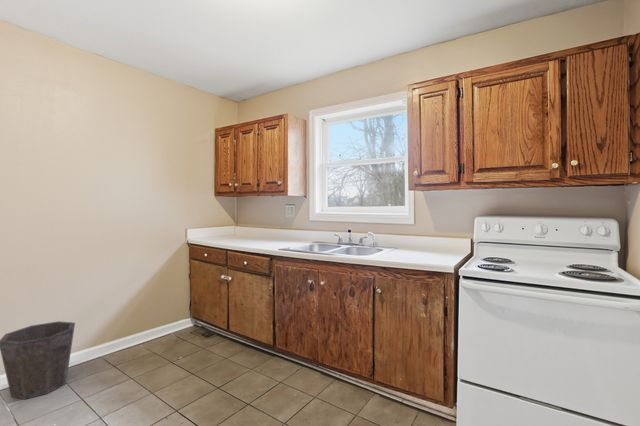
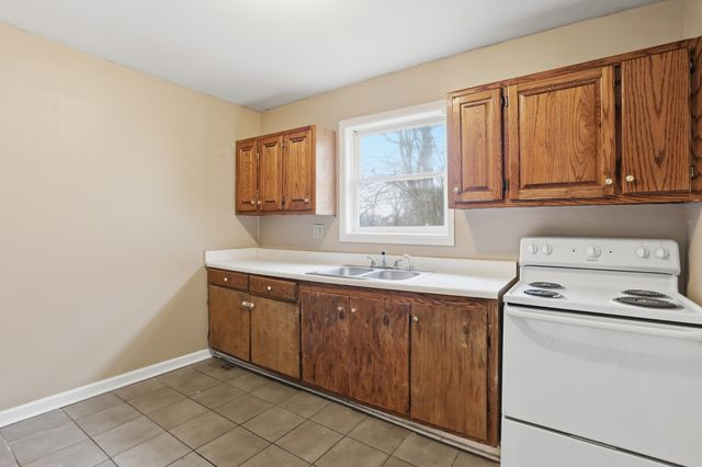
- waste bin [0,320,76,400]
